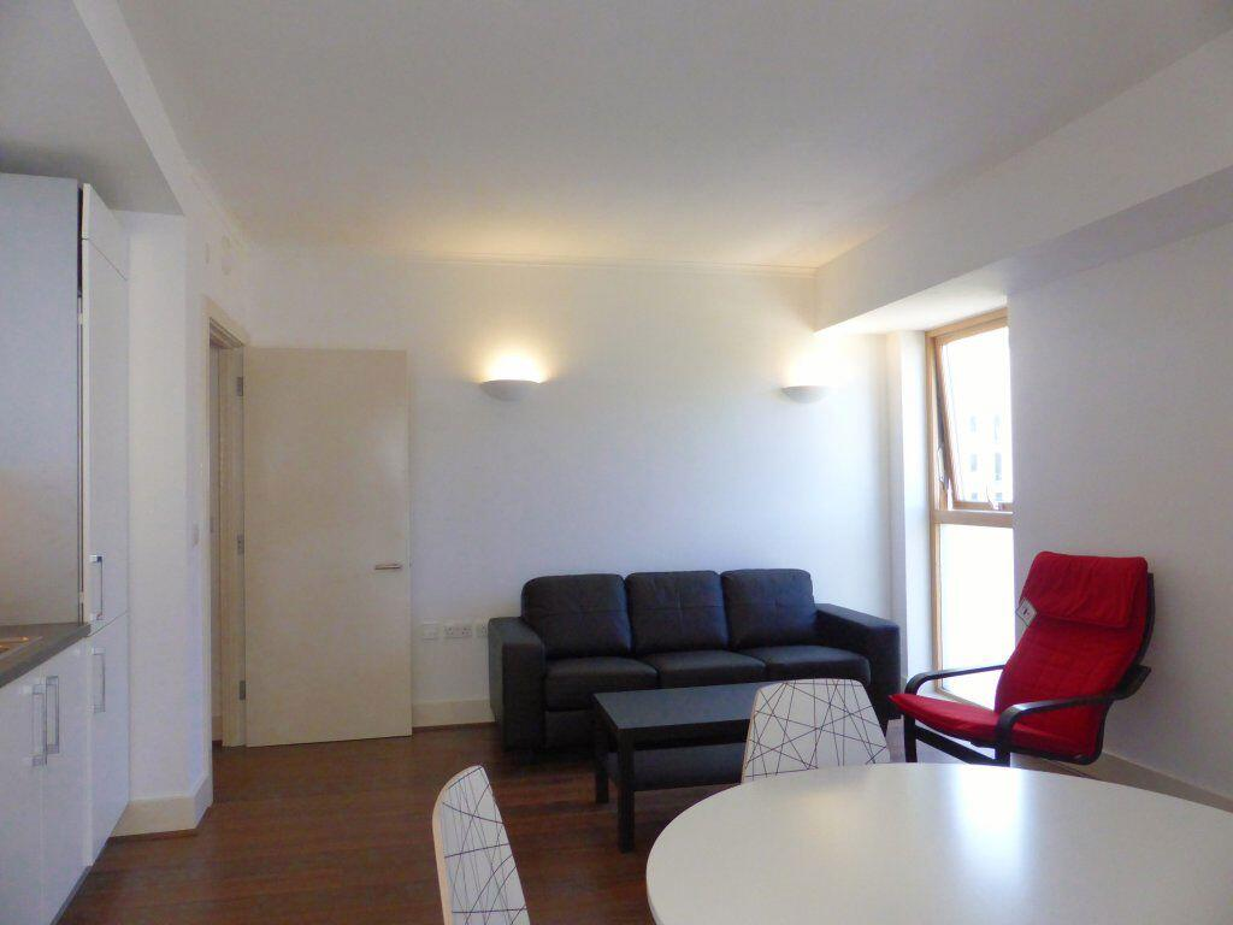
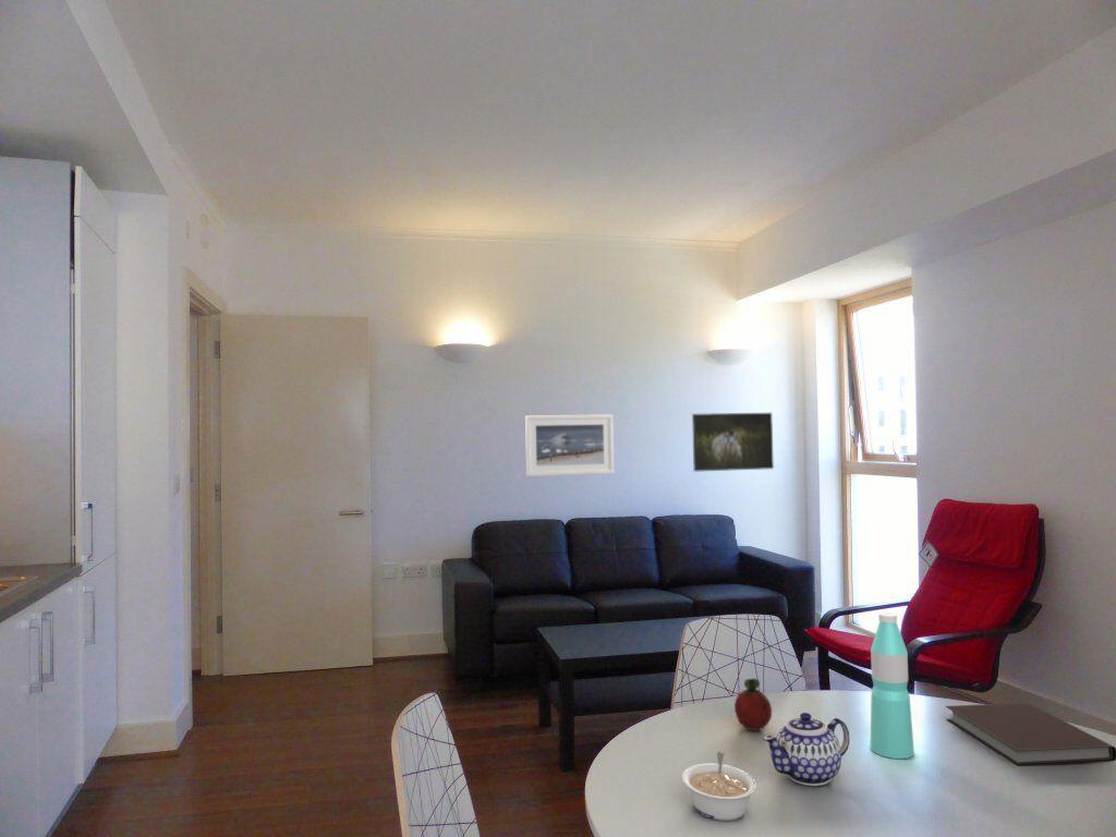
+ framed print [524,413,615,477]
+ teapot [762,712,850,787]
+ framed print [691,412,775,473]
+ water bottle [870,611,915,760]
+ fruit [733,677,773,731]
+ notebook [944,702,1116,767]
+ legume [681,751,757,822]
